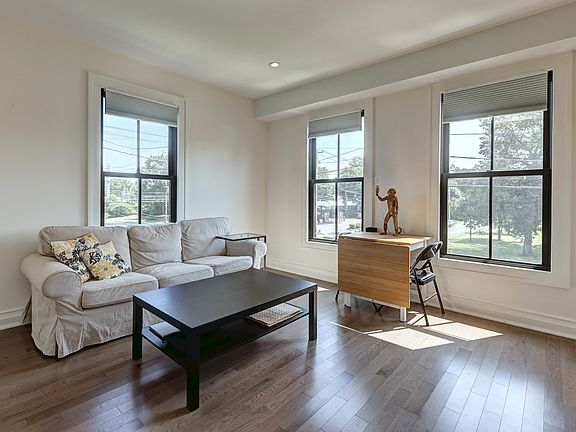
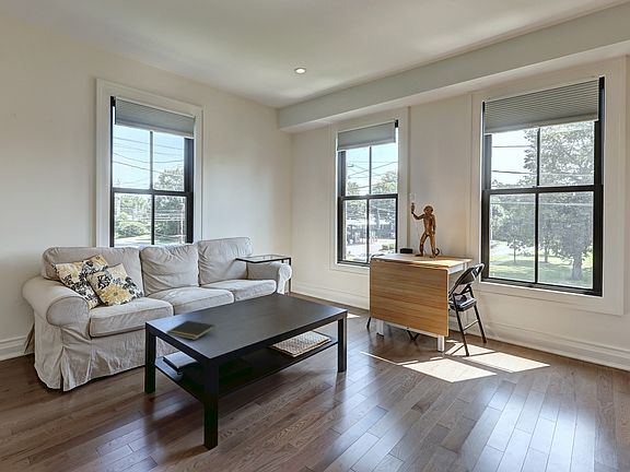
+ notepad [165,319,217,341]
